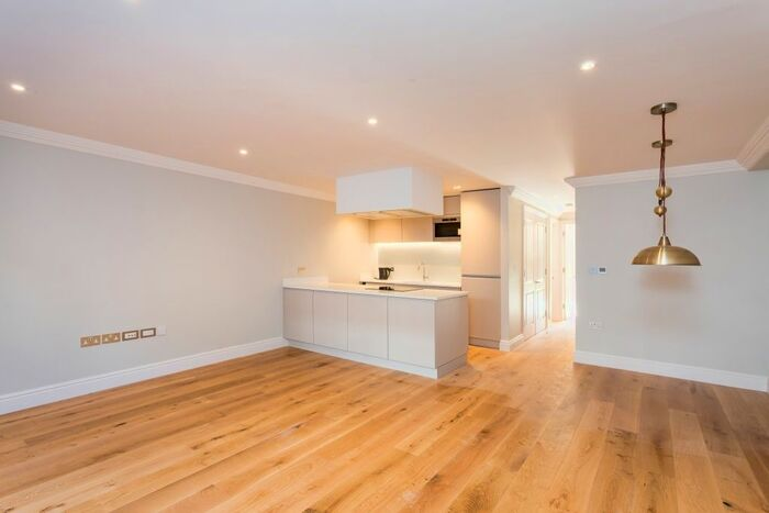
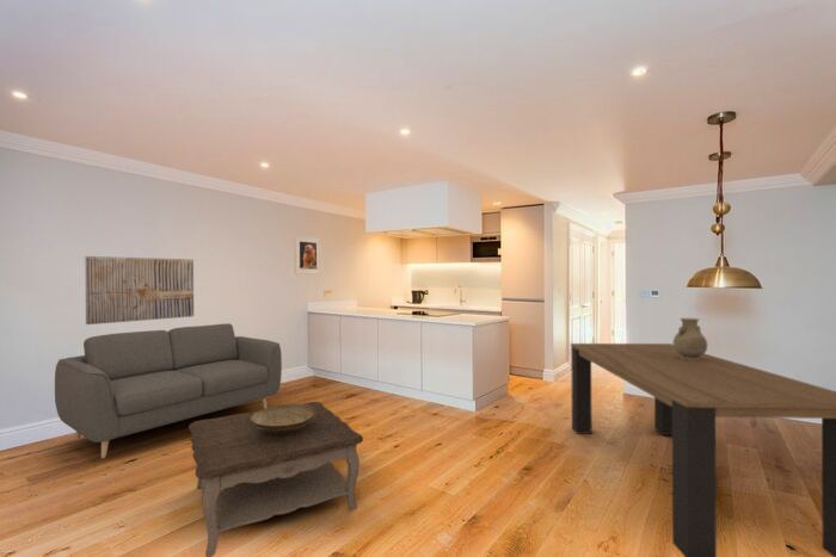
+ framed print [294,235,322,276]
+ coffee table [188,401,364,557]
+ sofa [54,322,283,459]
+ decorative bowl [250,403,316,433]
+ dining table [570,342,836,557]
+ vase [672,317,708,360]
+ wall art [84,255,195,326]
